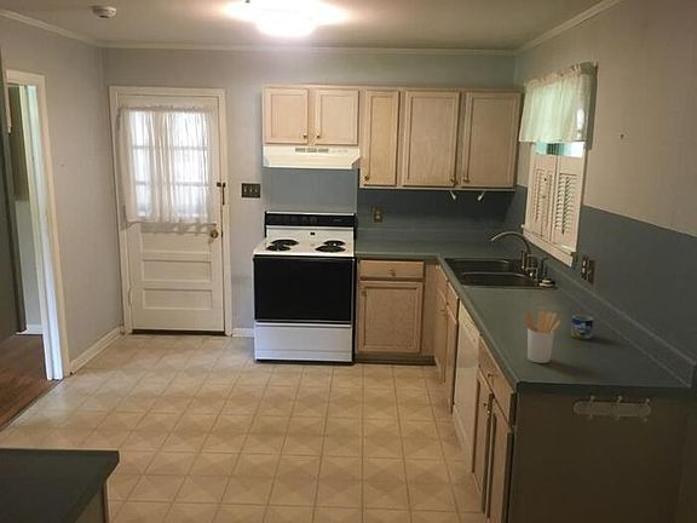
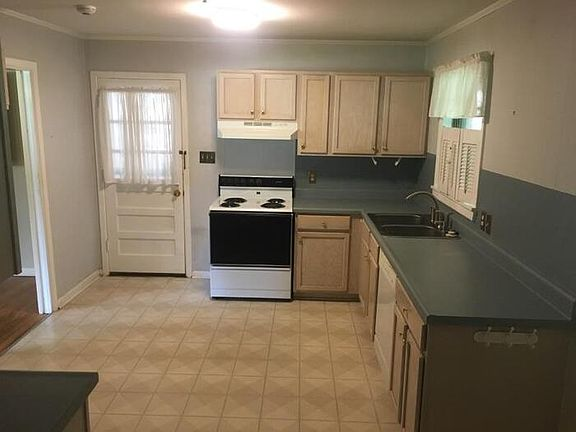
- mug [570,314,594,340]
- utensil holder [524,310,561,364]
